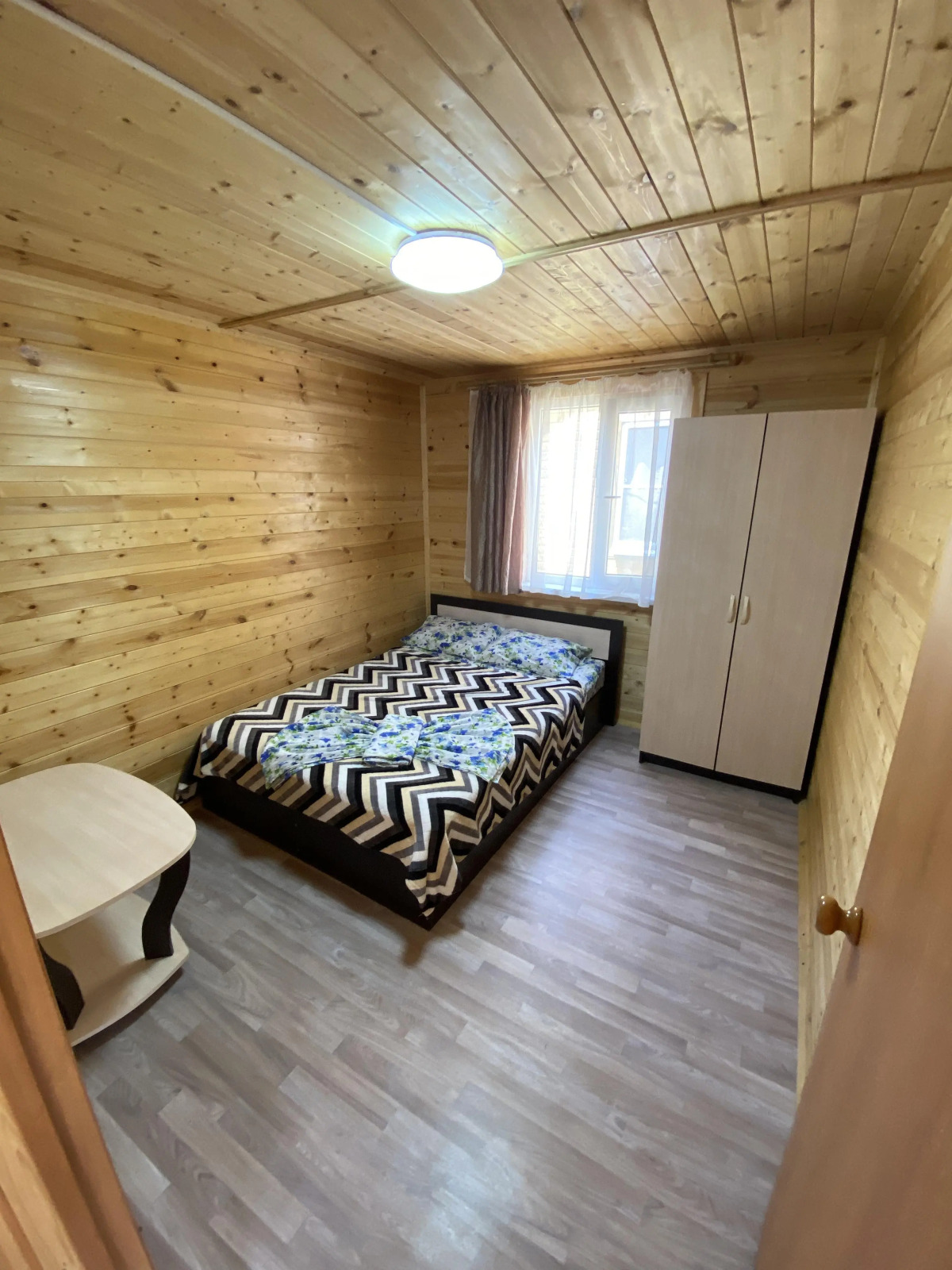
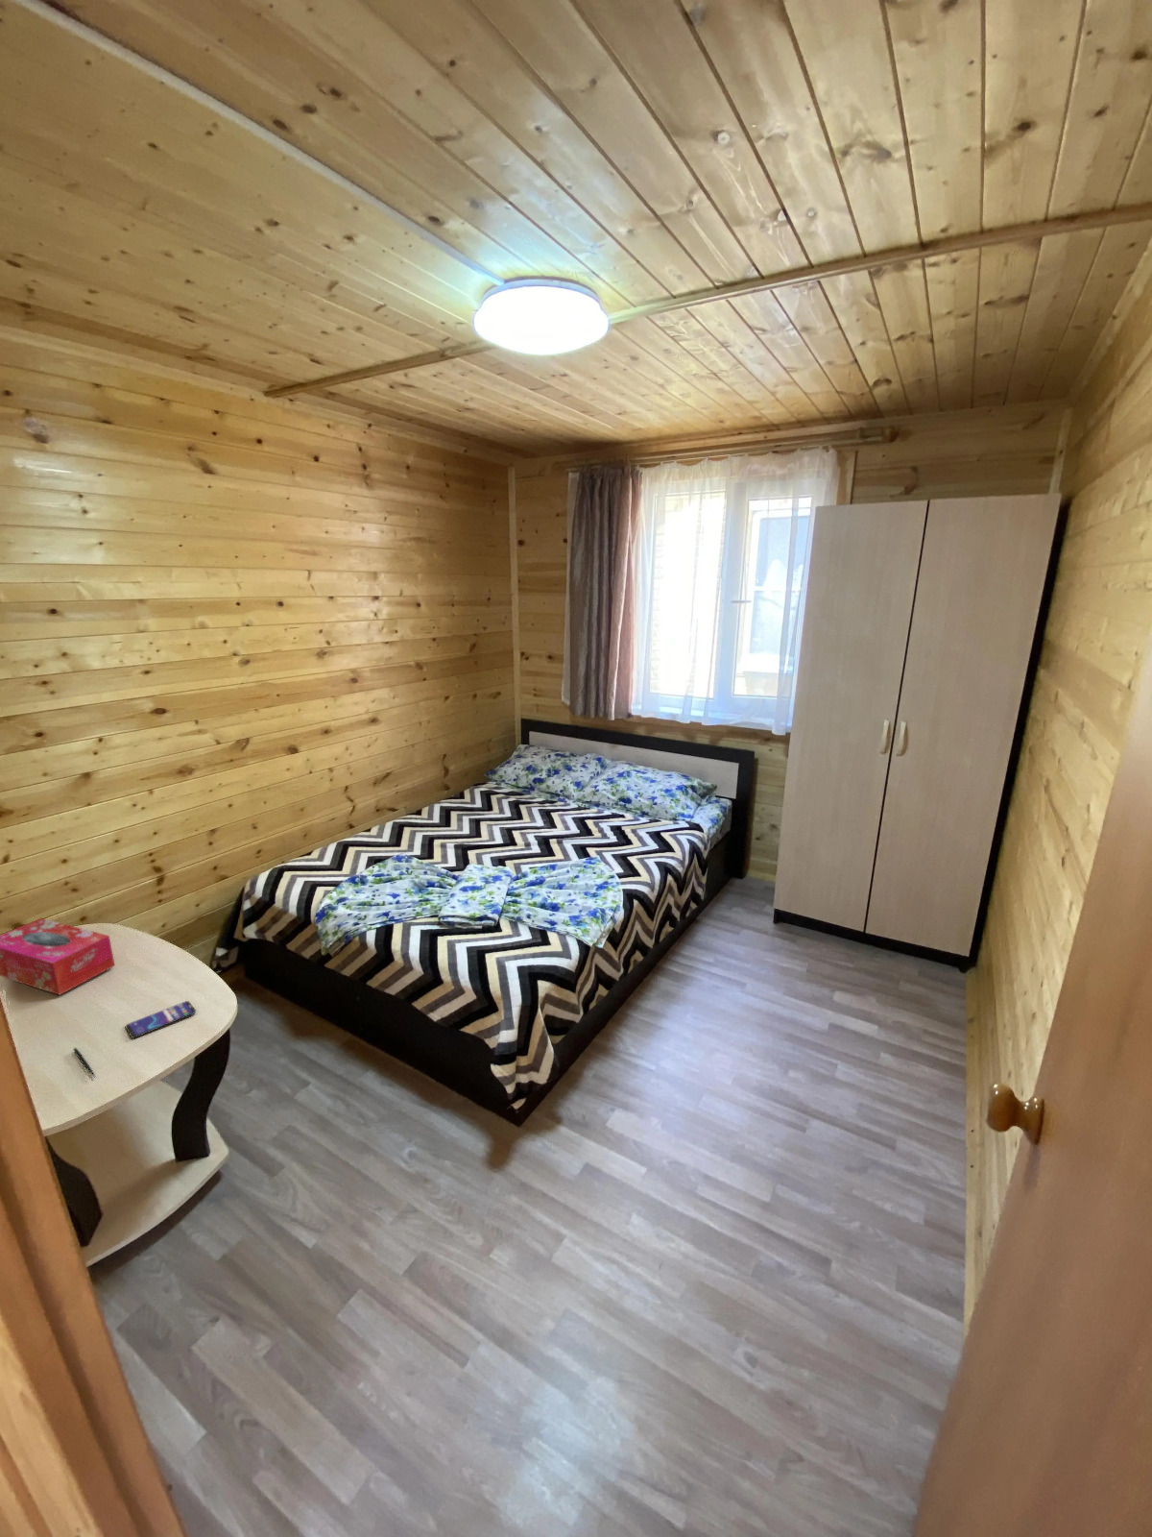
+ tissue box [0,917,116,996]
+ smartphone [125,1000,197,1040]
+ pen [71,1047,97,1078]
